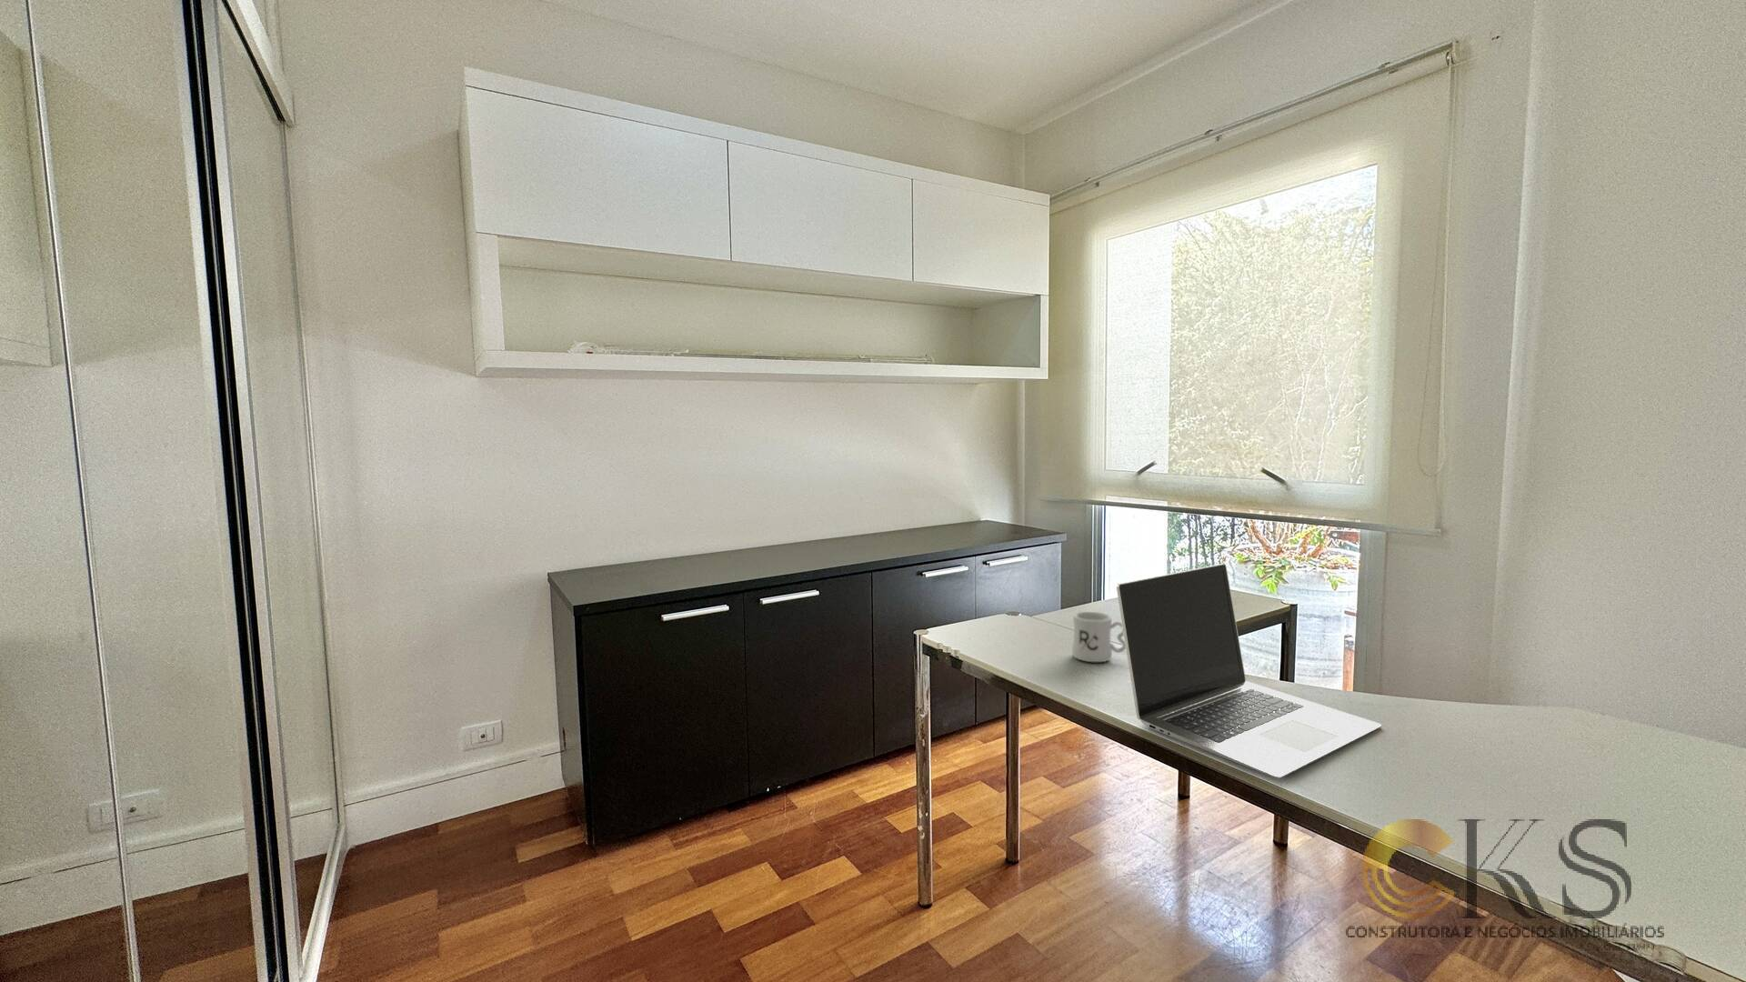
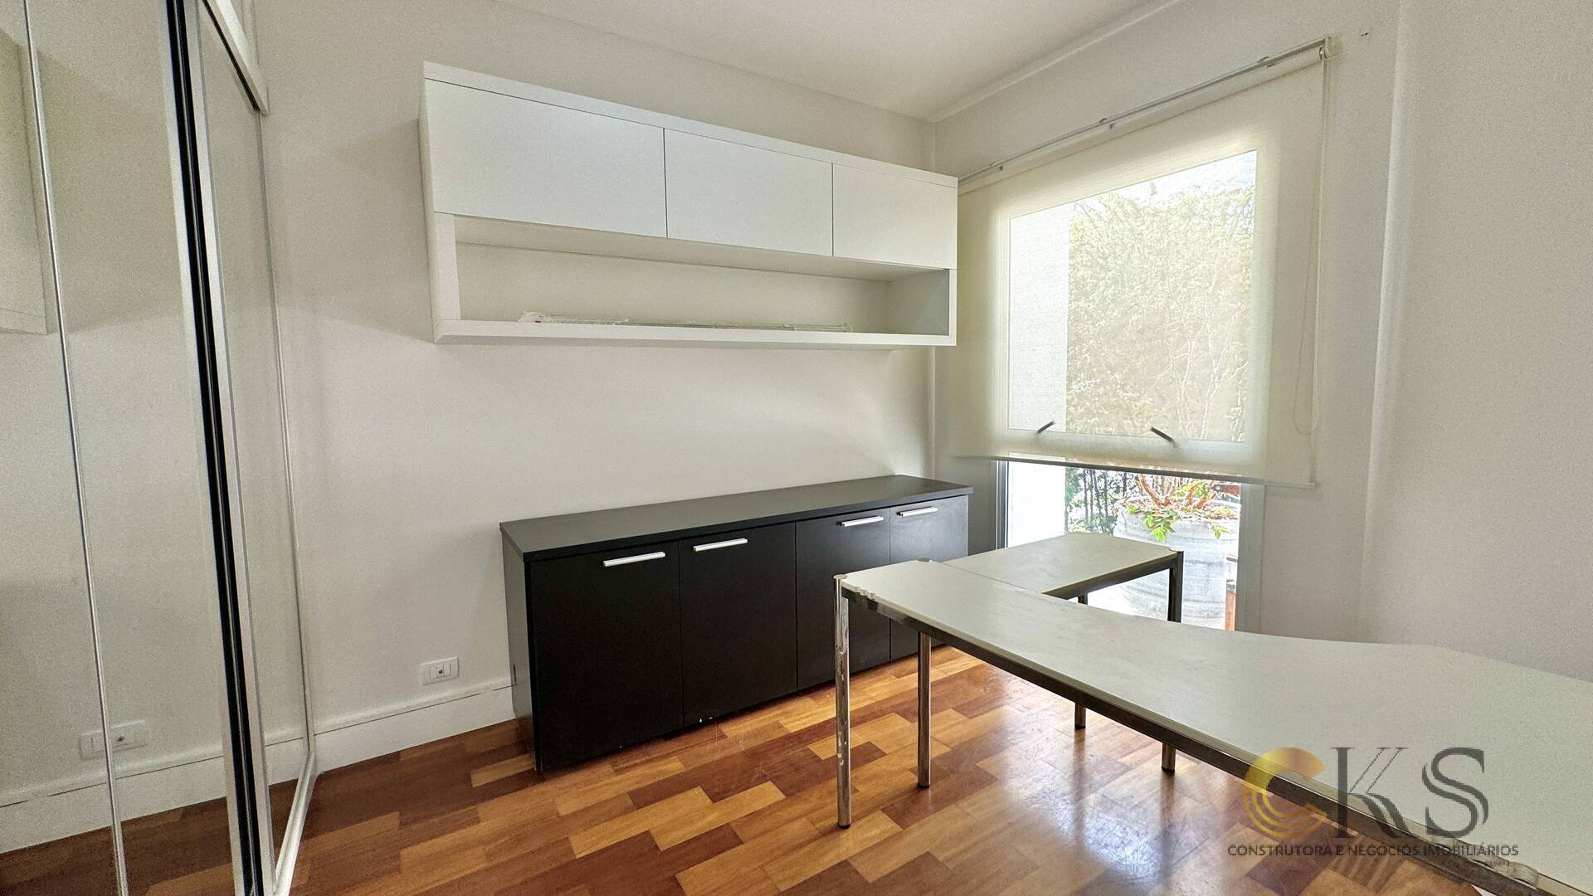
- laptop [1115,562,1383,779]
- mug [1071,612,1126,663]
